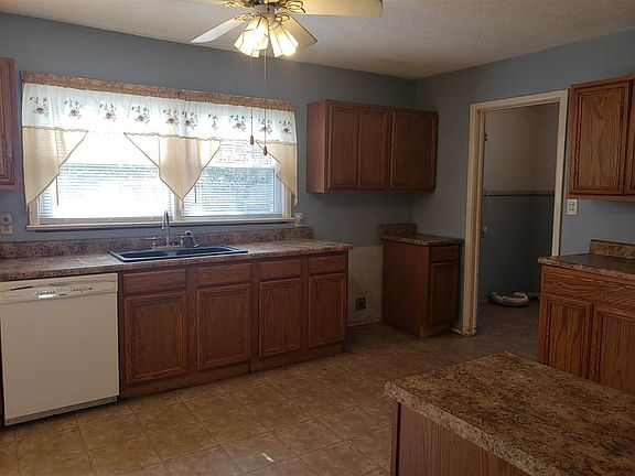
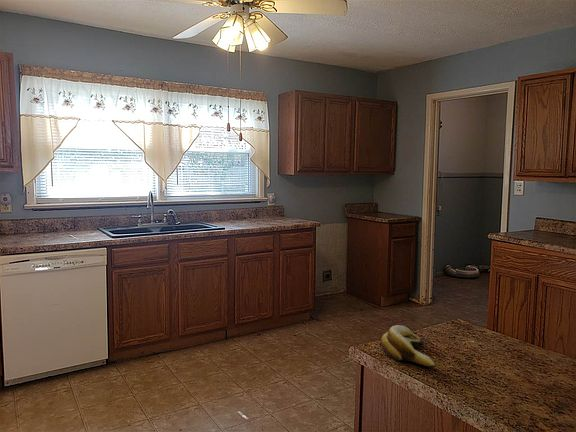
+ banana [380,324,436,369]
